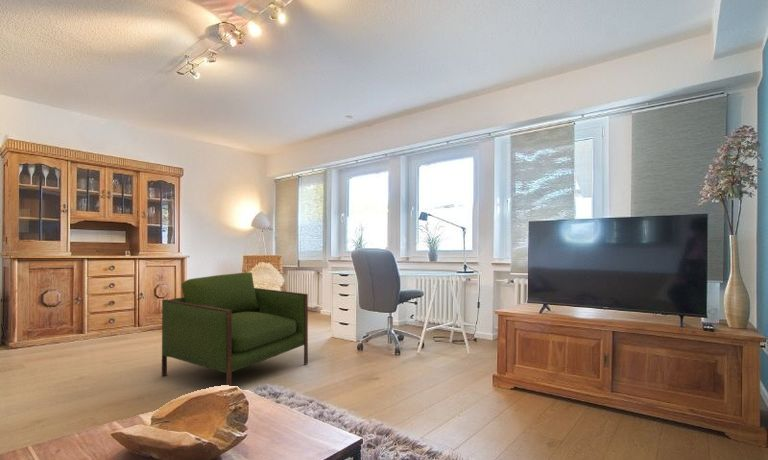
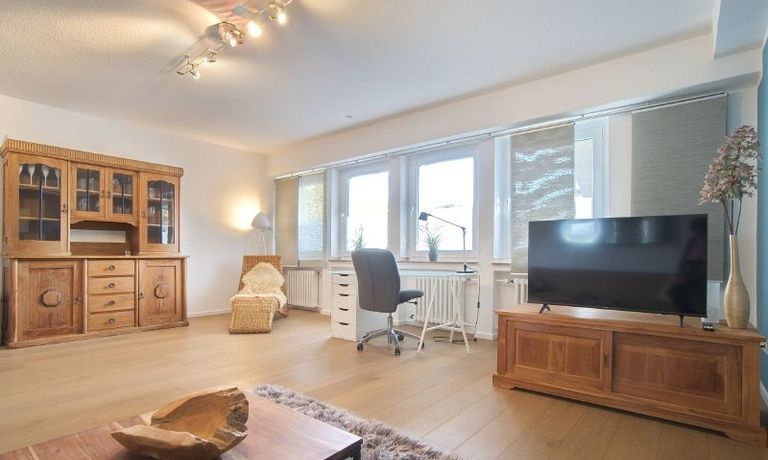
- armchair [161,271,309,387]
